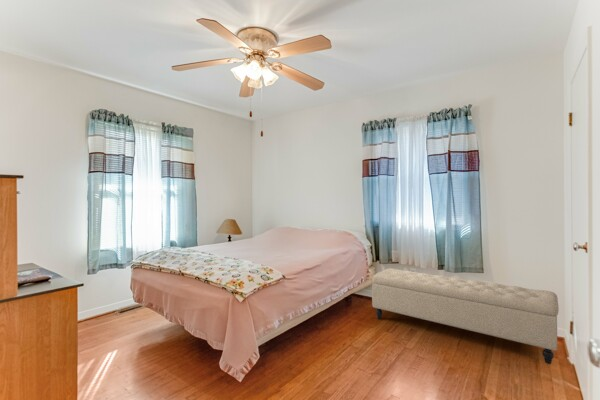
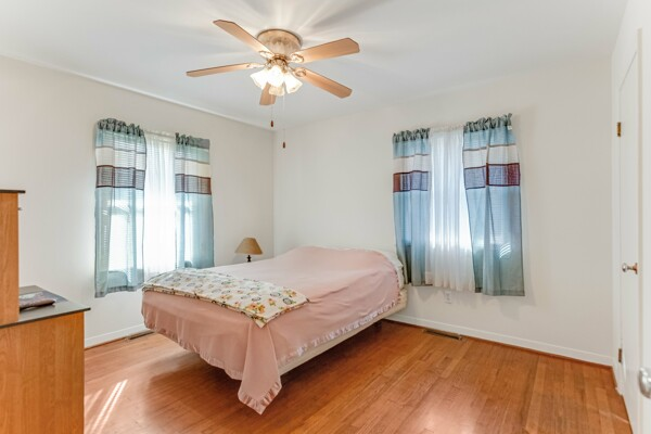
- bench [371,267,560,365]
